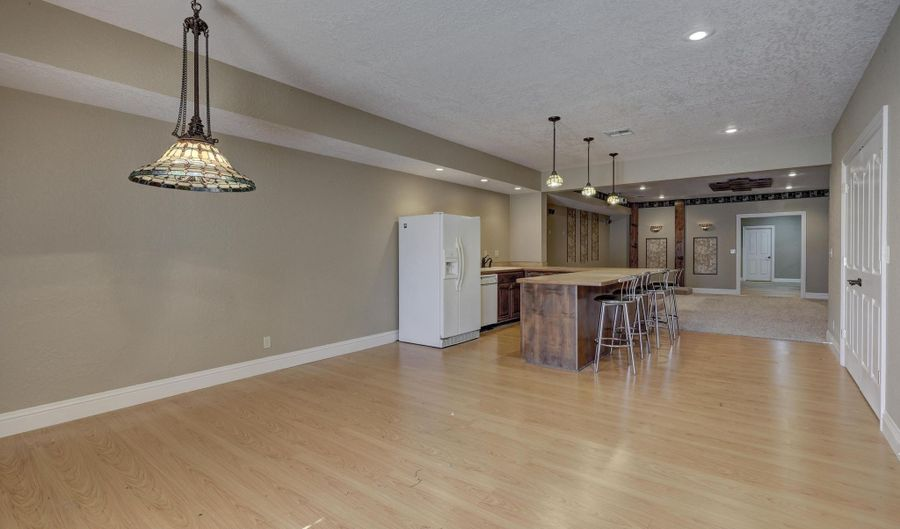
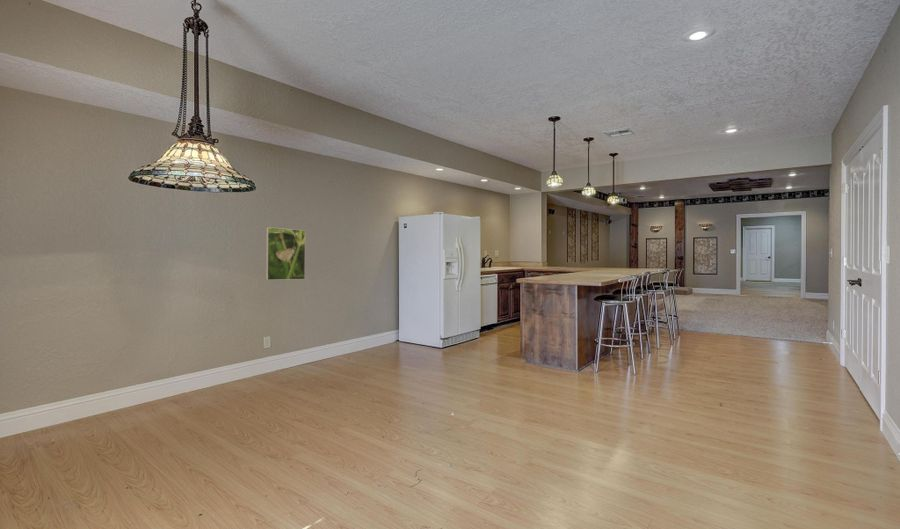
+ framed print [265,226,306,281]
